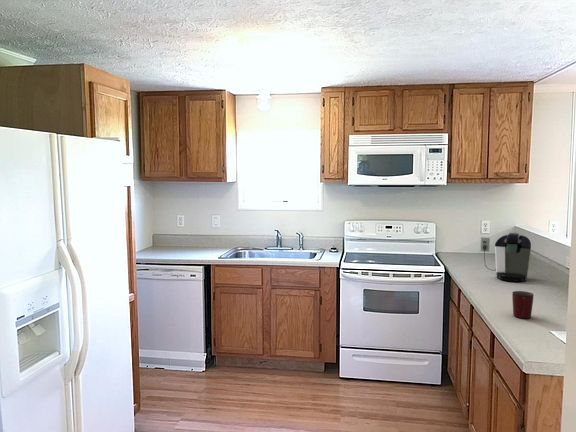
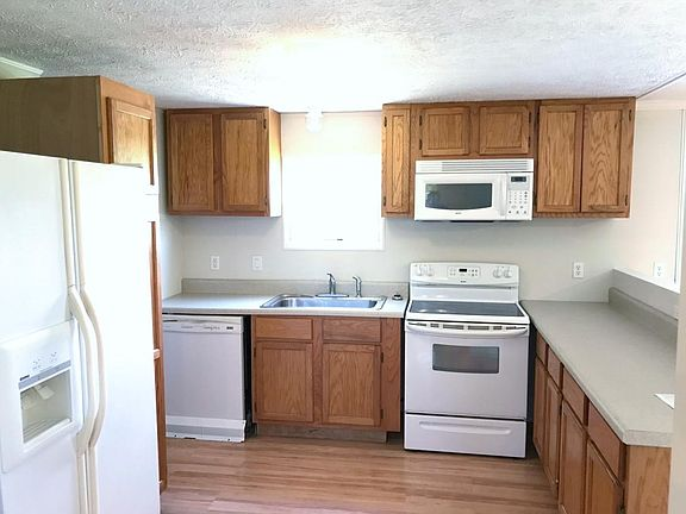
- mug [511,290,535,319]
- coffee maker [479,232,532,283]
